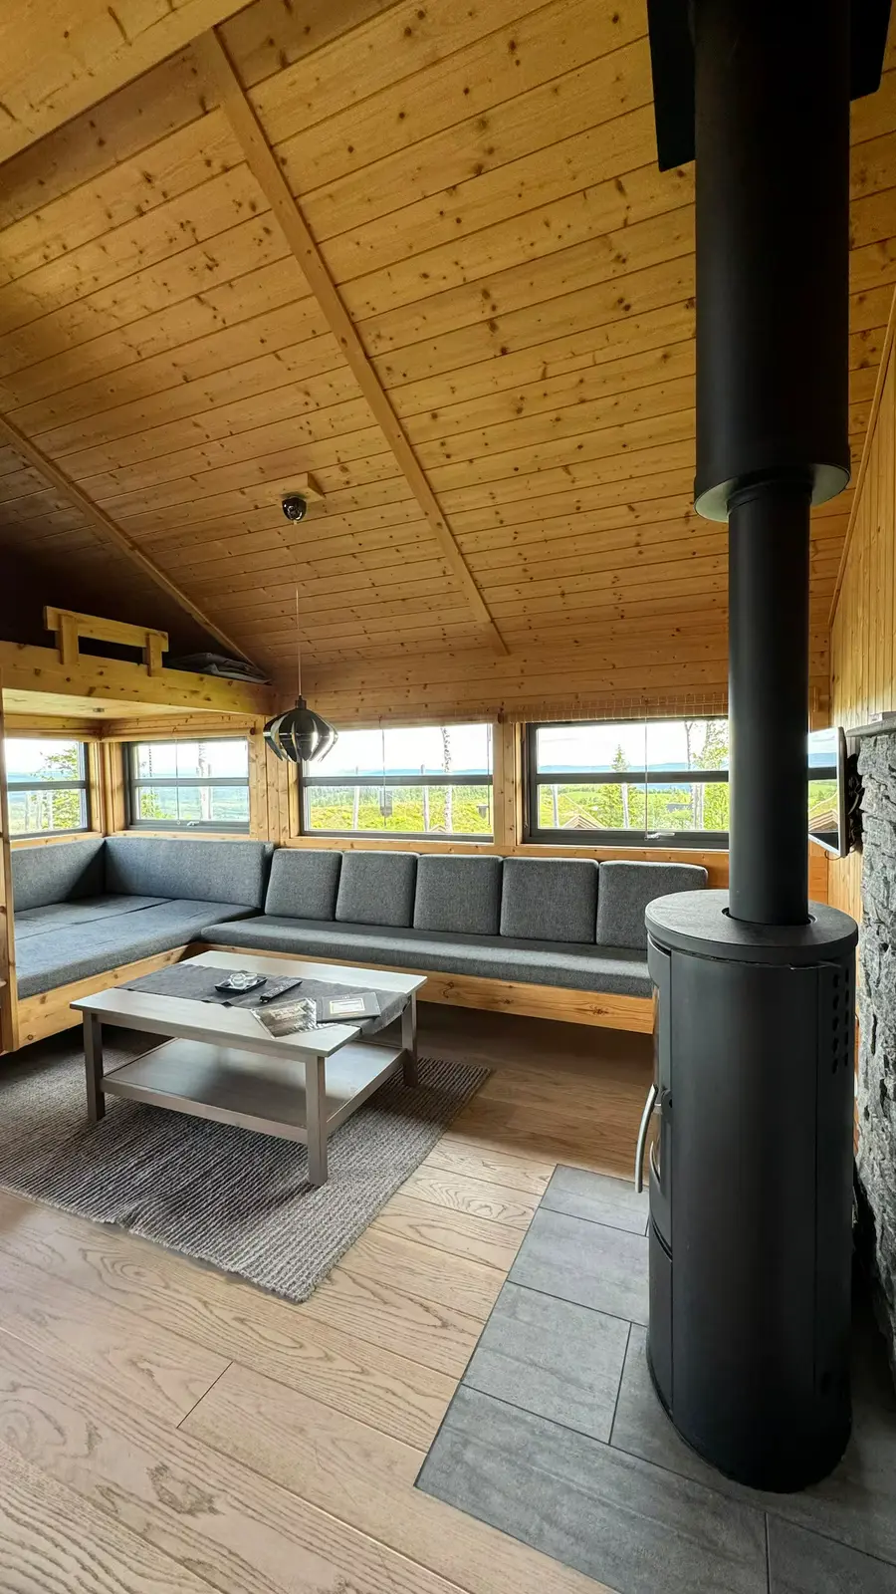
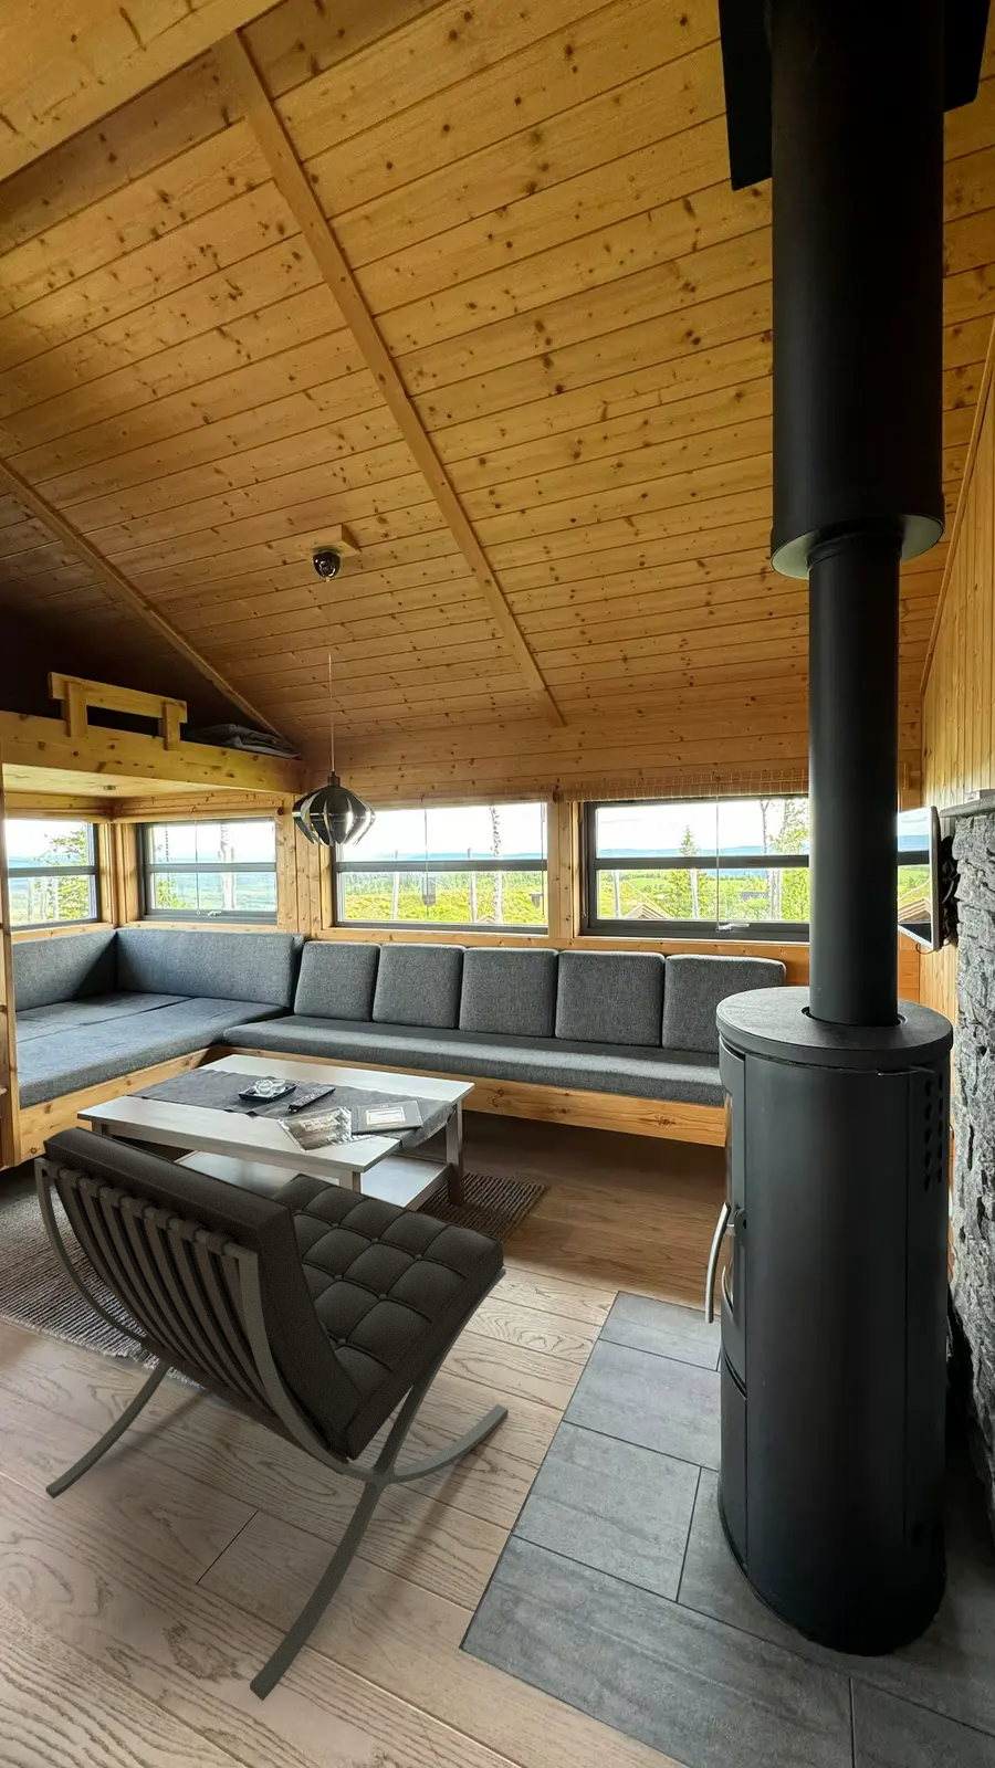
+ lounge chair [33,1124,510,1701]
